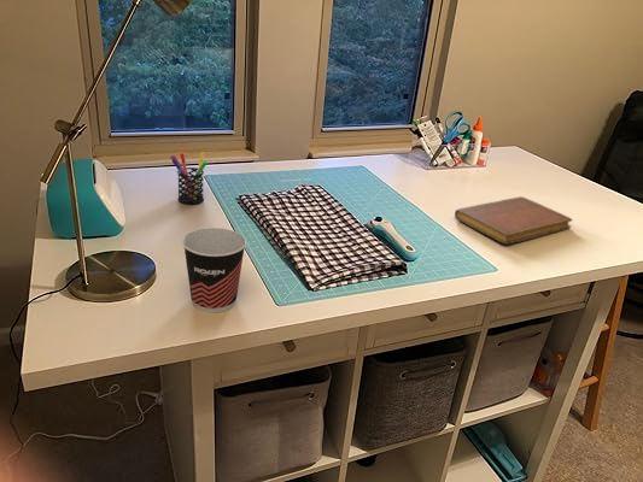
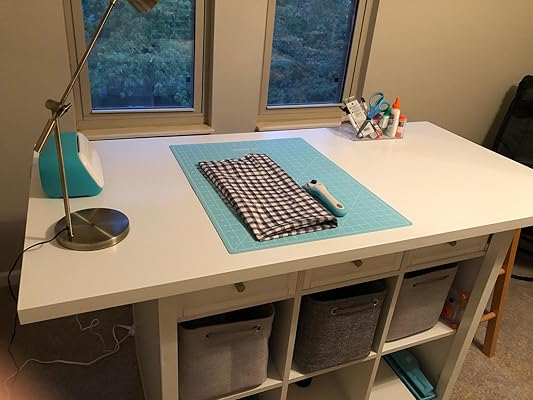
- cup [181,227,247,313]
- pen holder [169,151,209,206]
- notebook [454,195,573,246]
